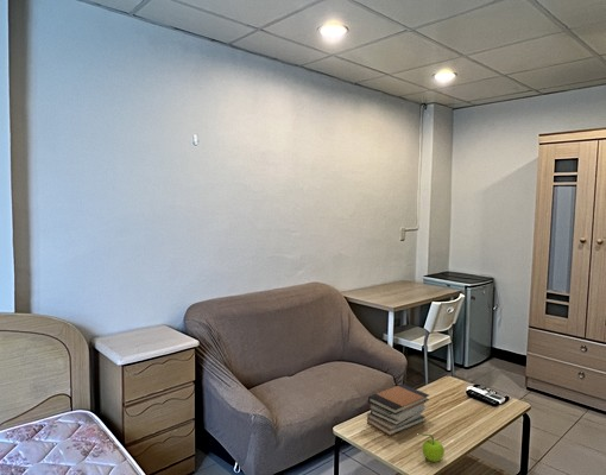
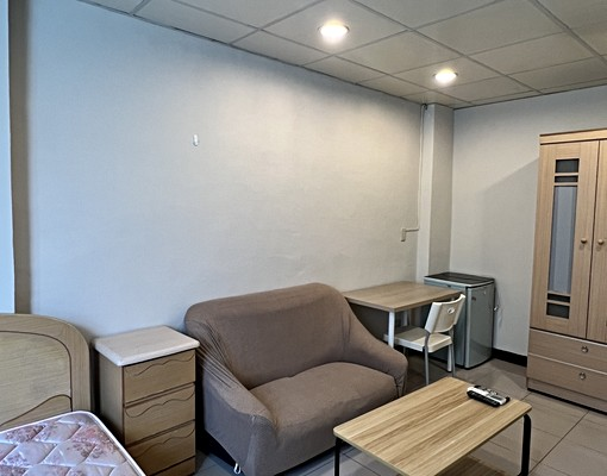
- fruit [419,432,446,463]
- book stack [366,382,430,437]
